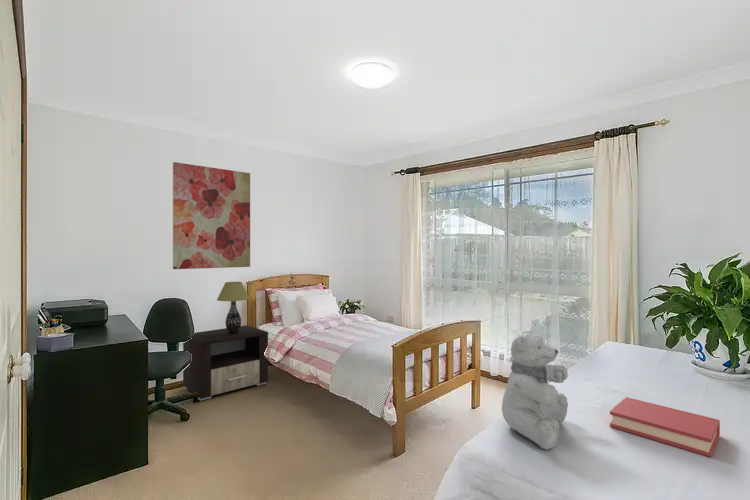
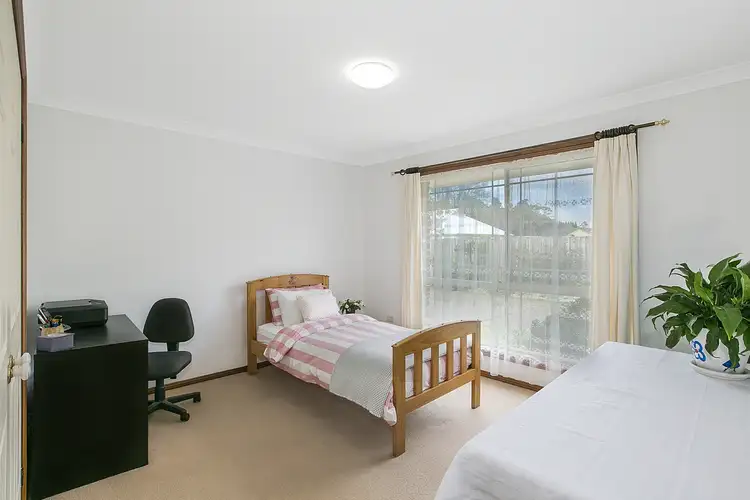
- nightstand [182,324,269,402]
- teddy bear [501,329,569,450]
- hardback book [609,396,721,458]
- table lamp [216,281,251,334]
- wall art [172,161,251,270]
